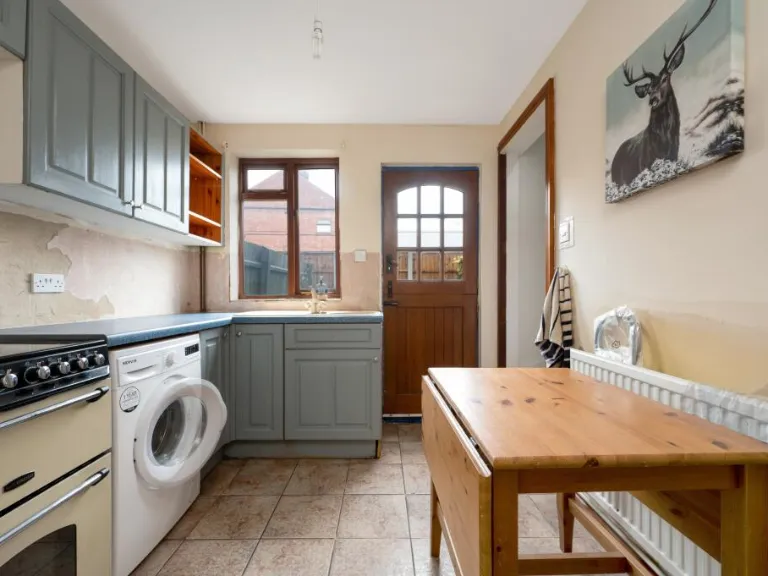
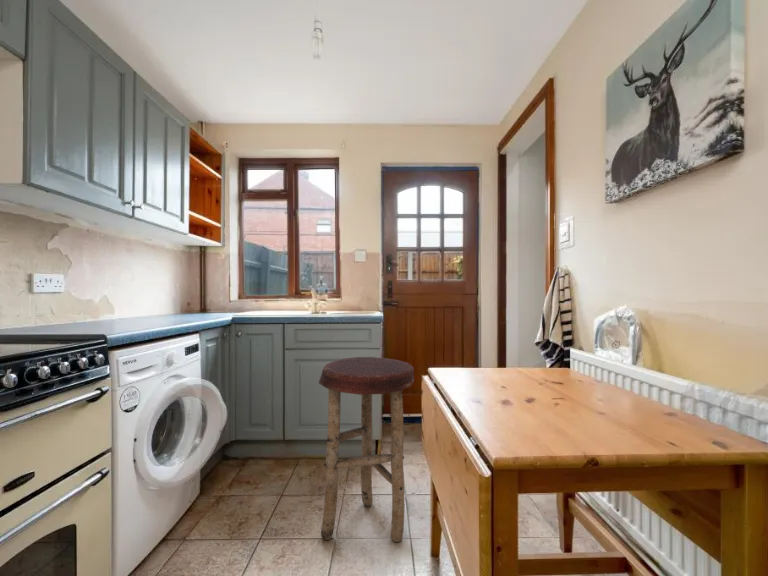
+ stool [318,356,415,543]
